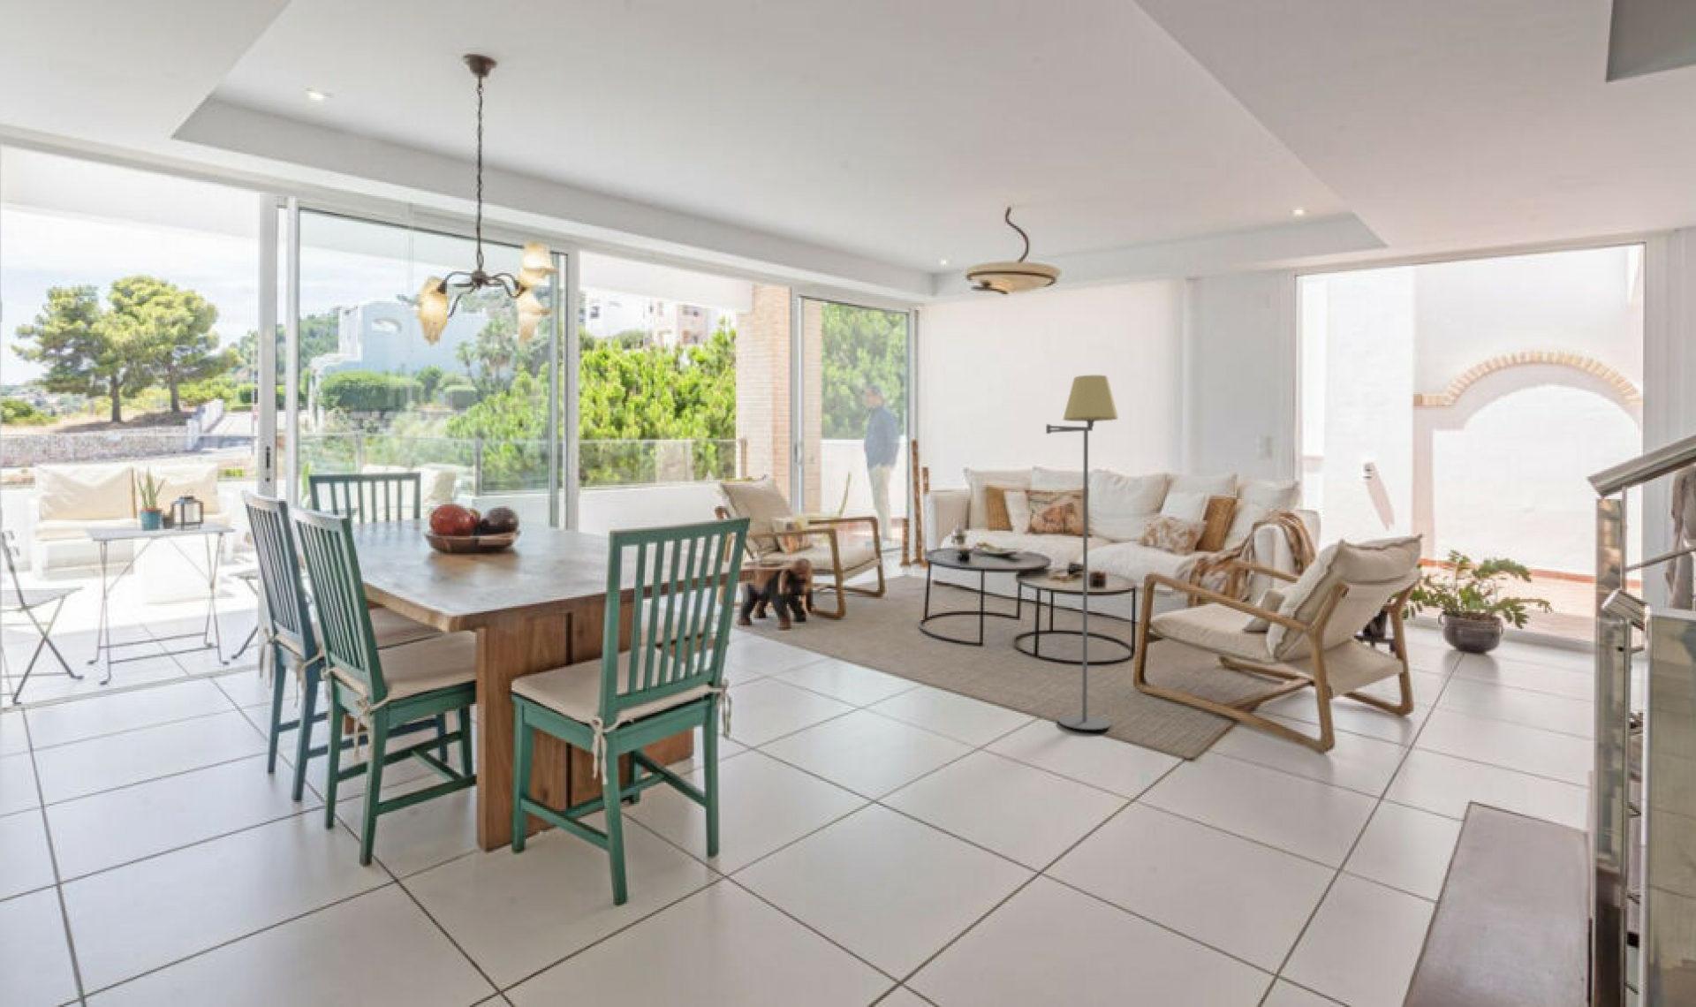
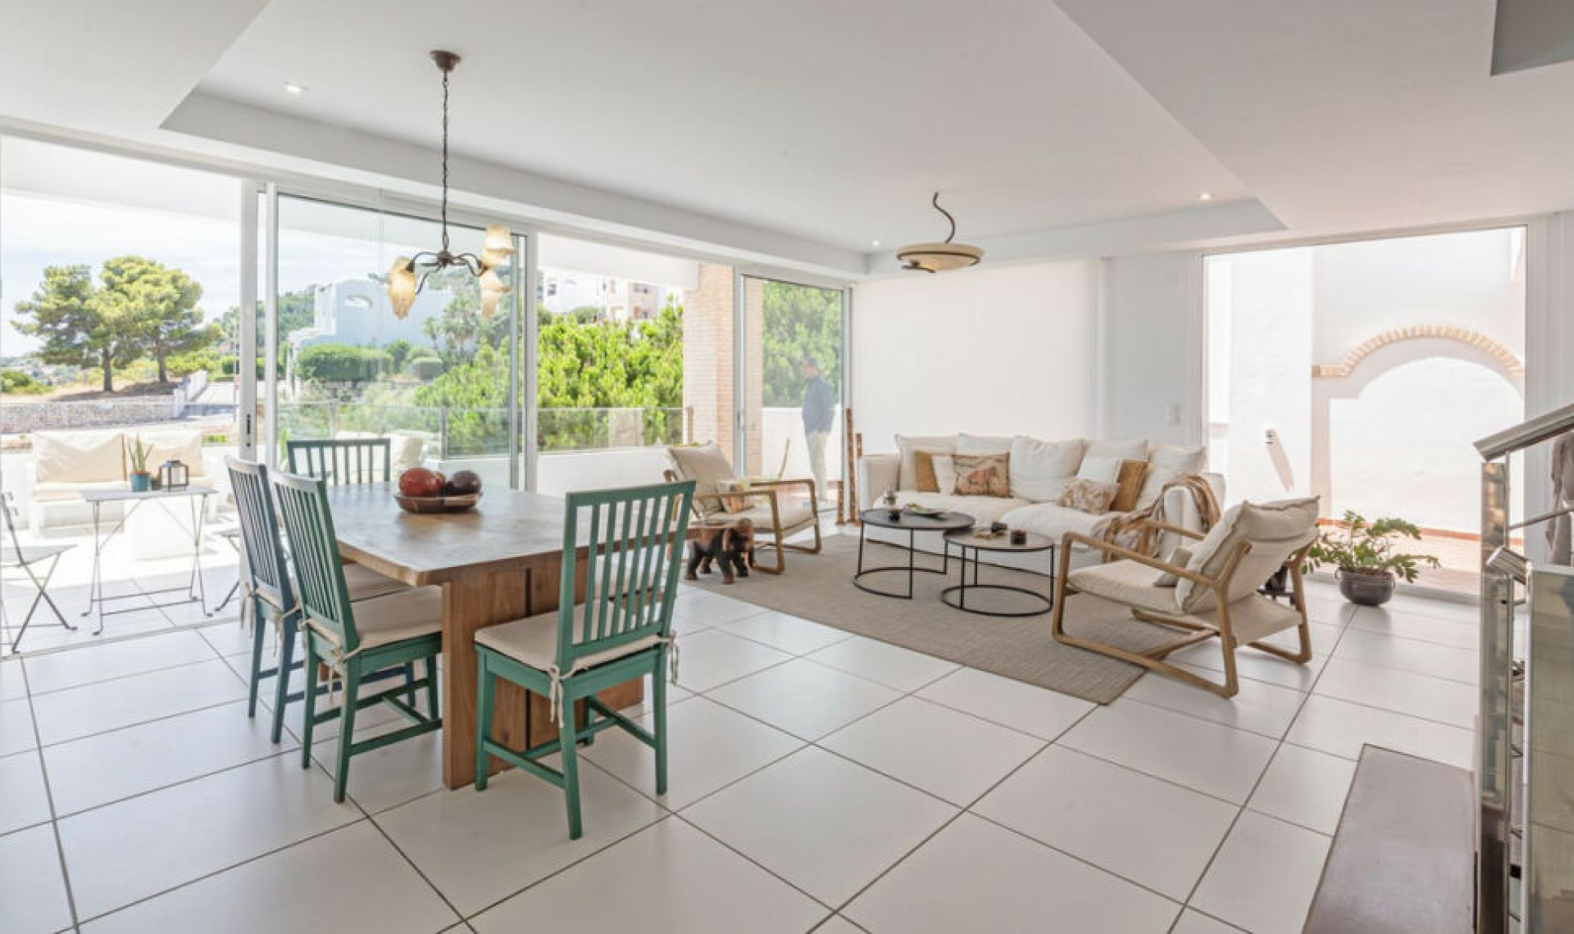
- floor lamp [1045,374,1119,730]
